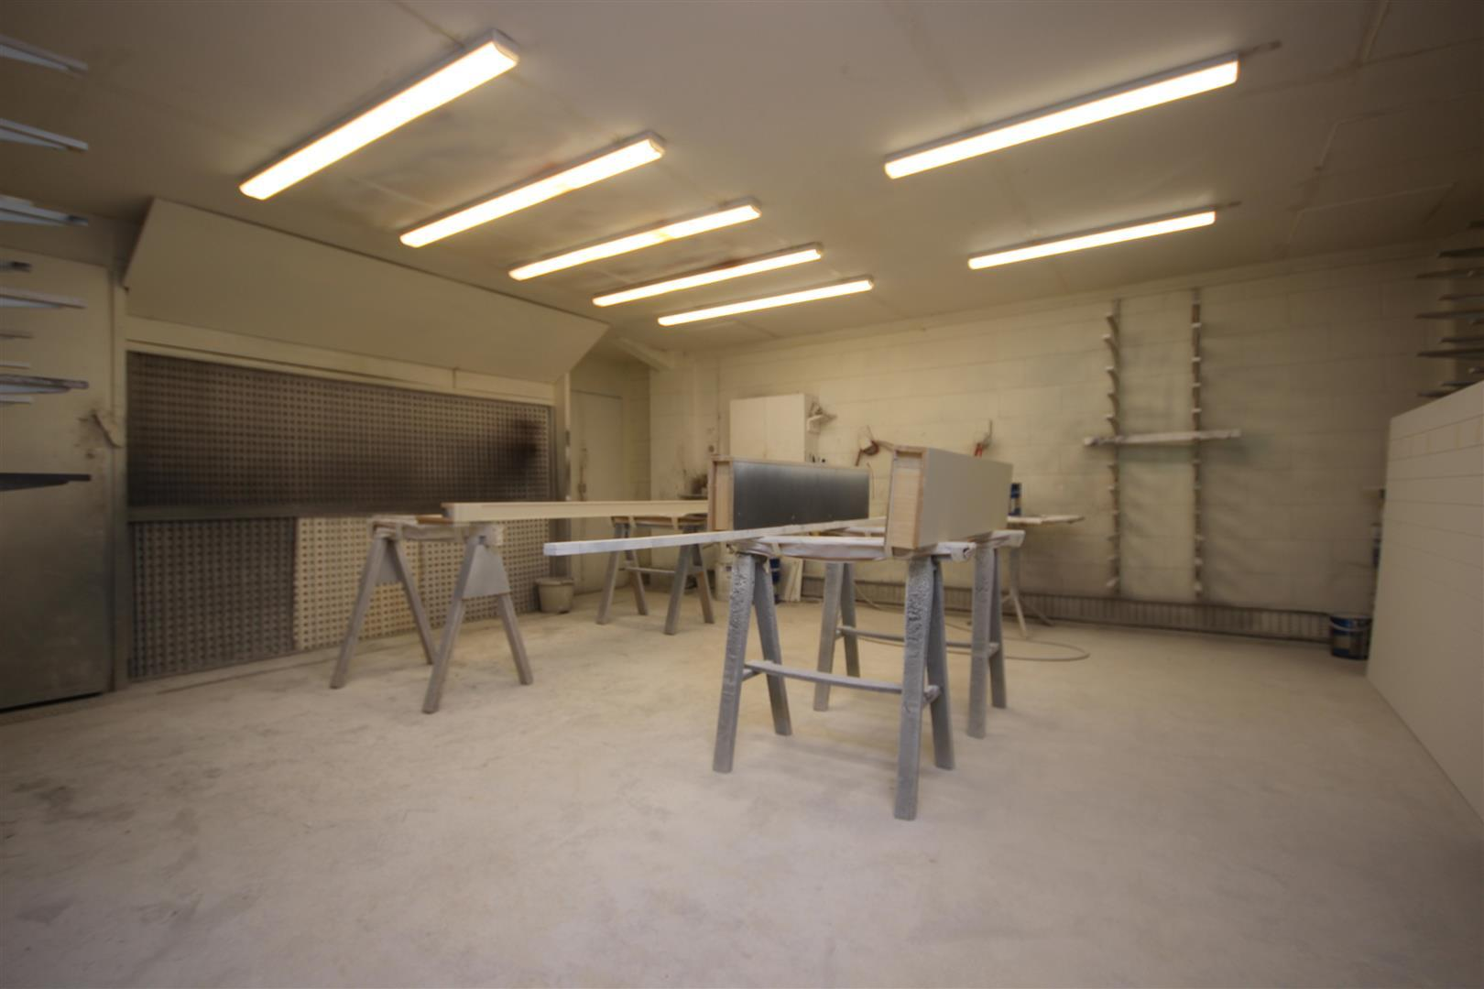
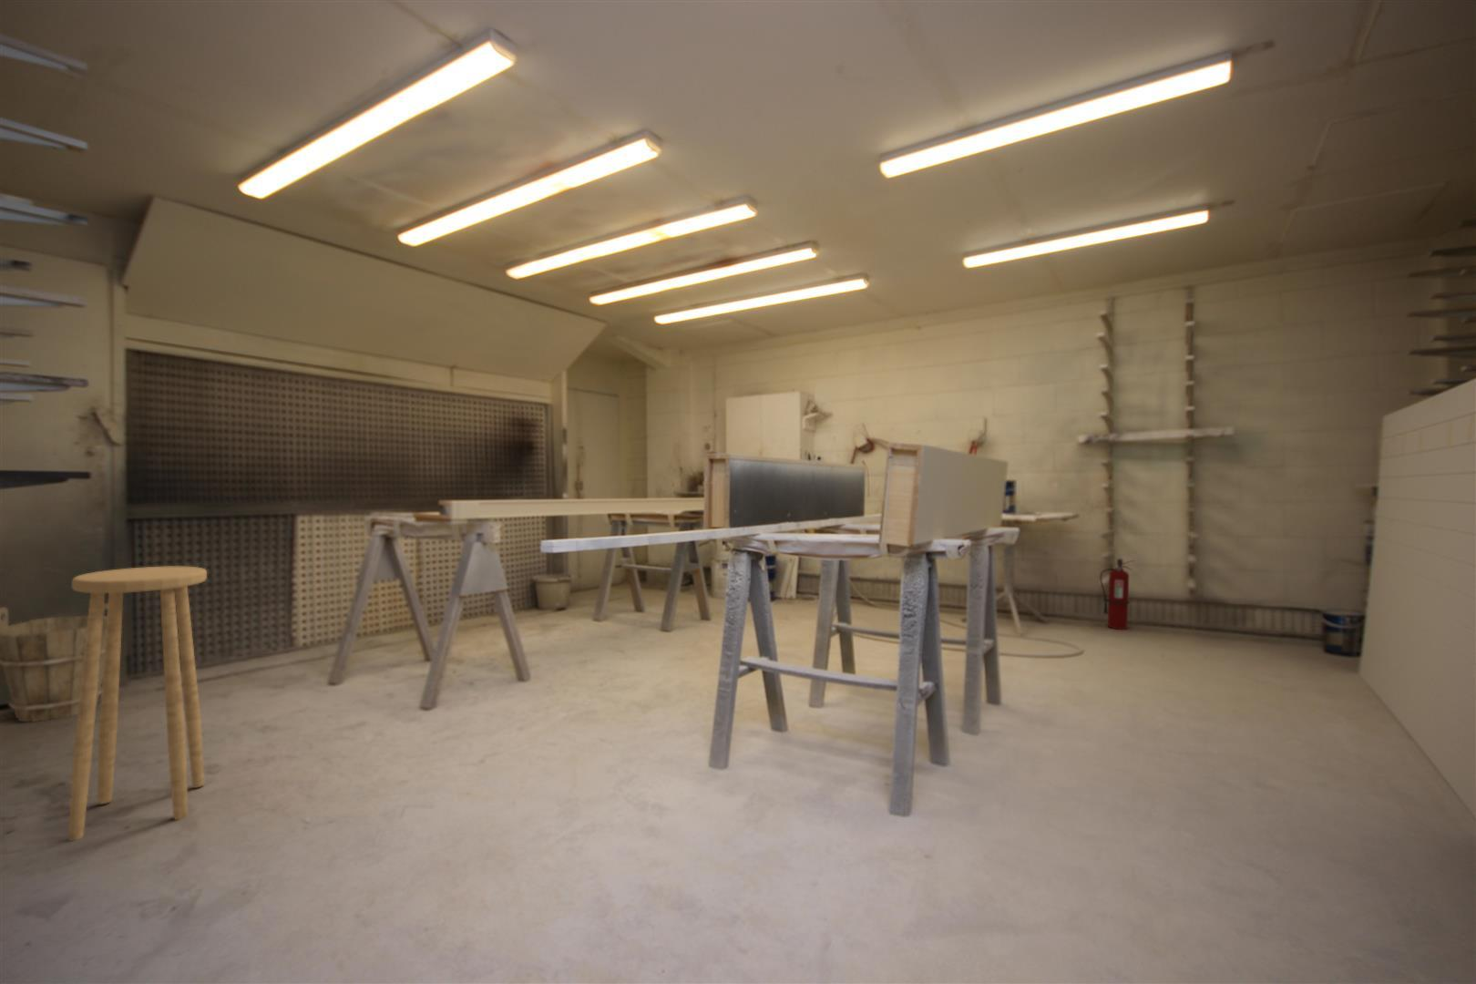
+ stool [67,566,208,842]
+ fire extinguisher [1099,558,1137,630]
+ bucket [0,602,109,723]
